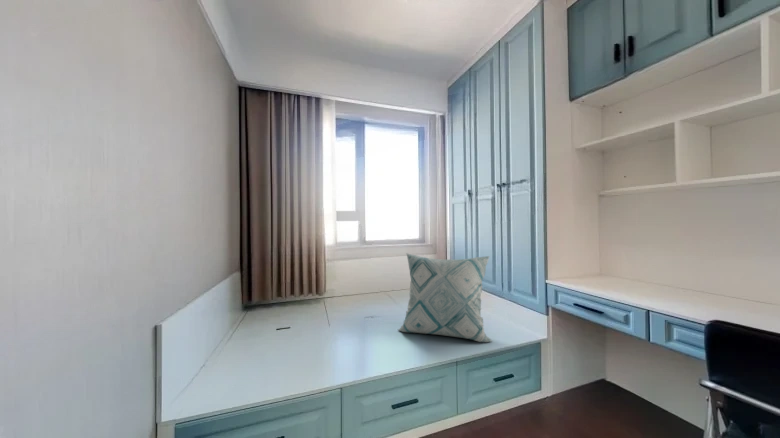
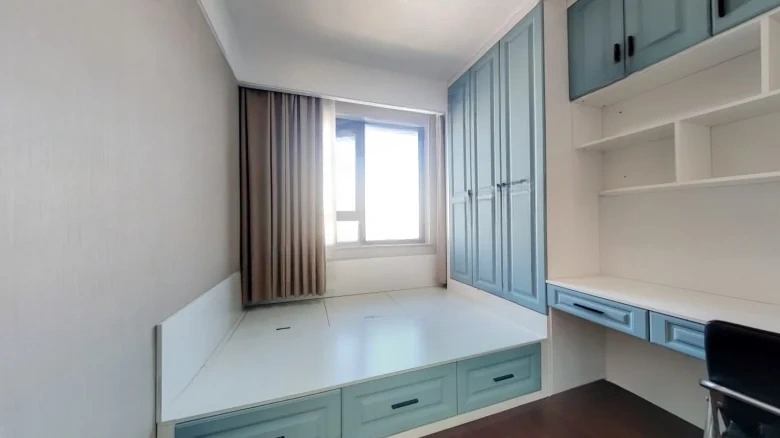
- decorative pillow [397,252,494,343]
